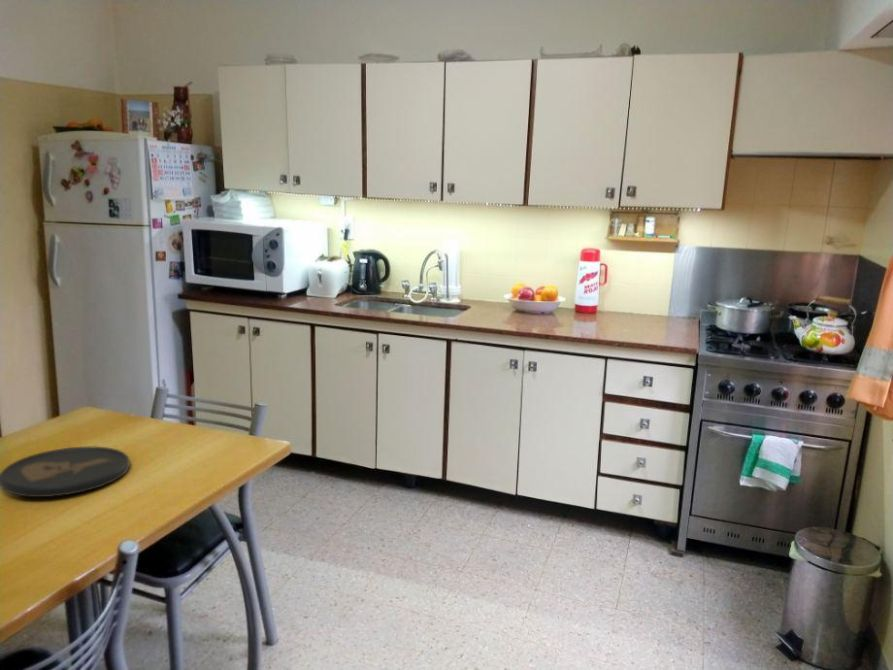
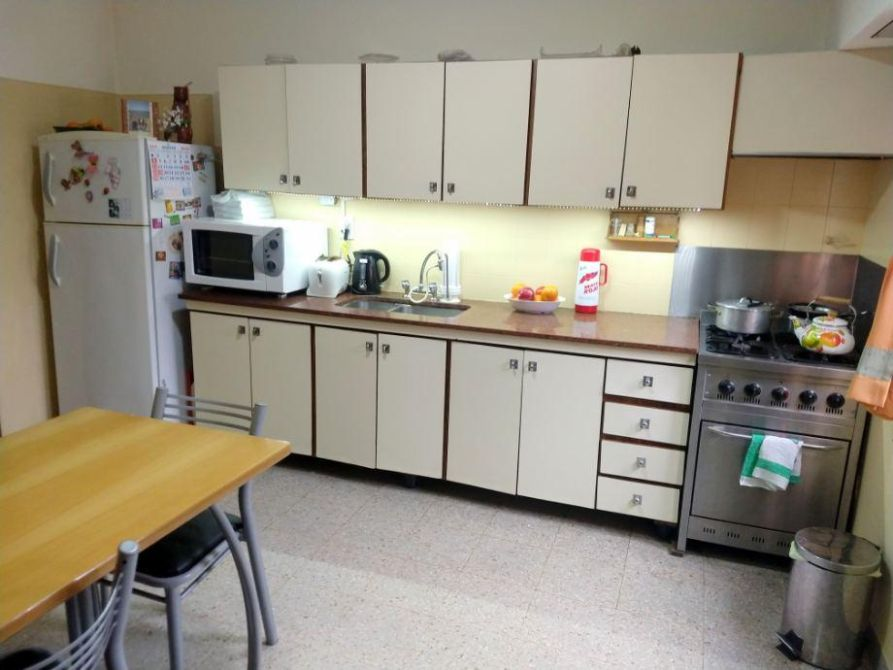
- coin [0,446,131,498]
